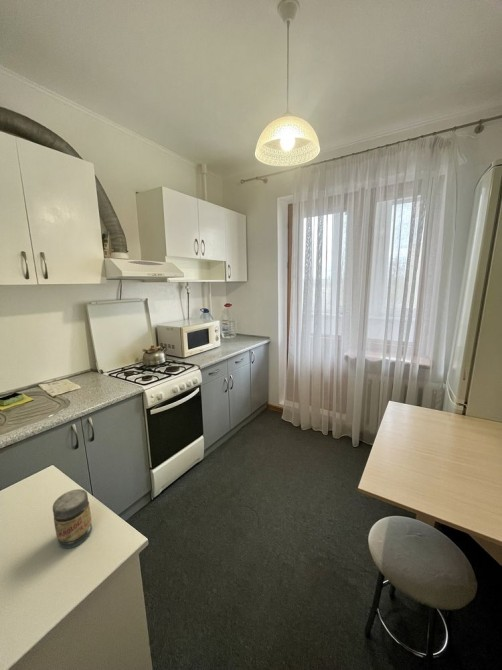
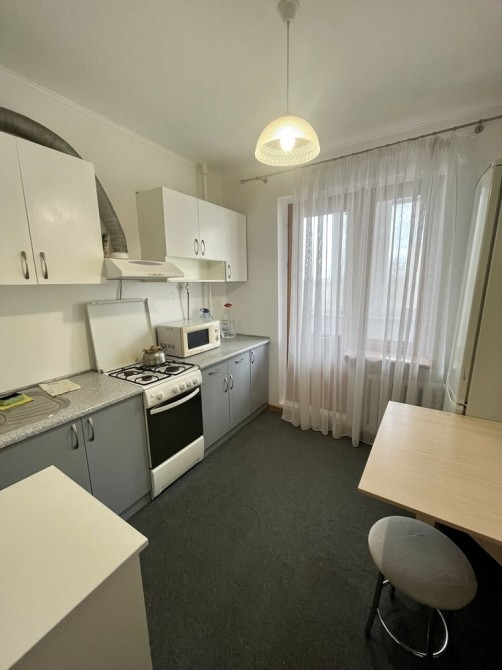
- jar [52,488,93,549]
